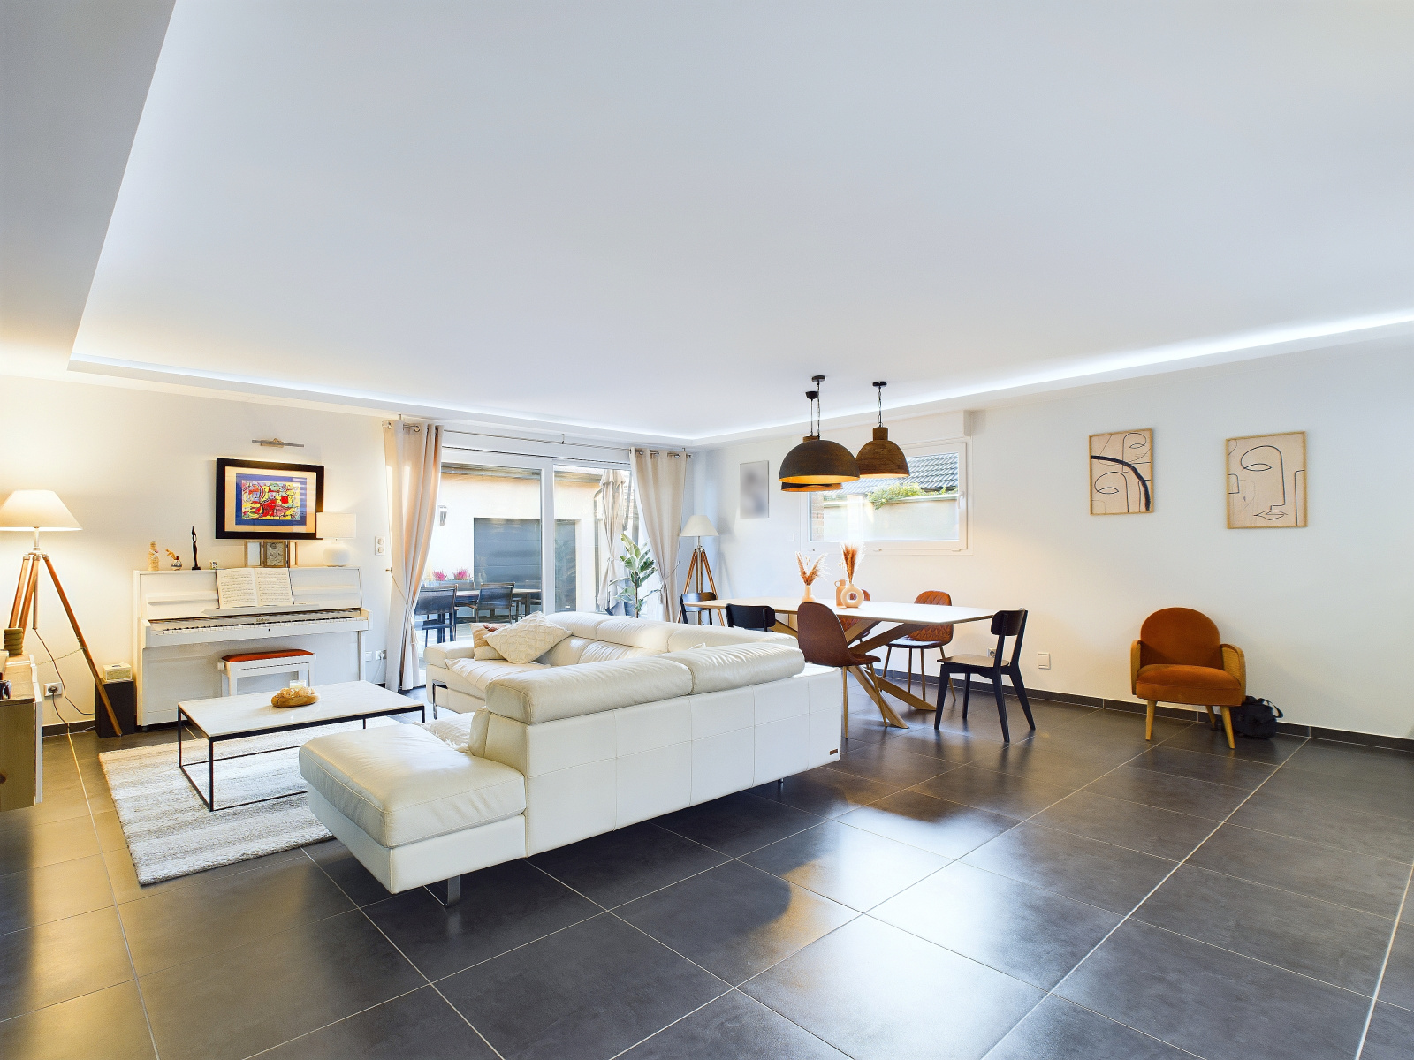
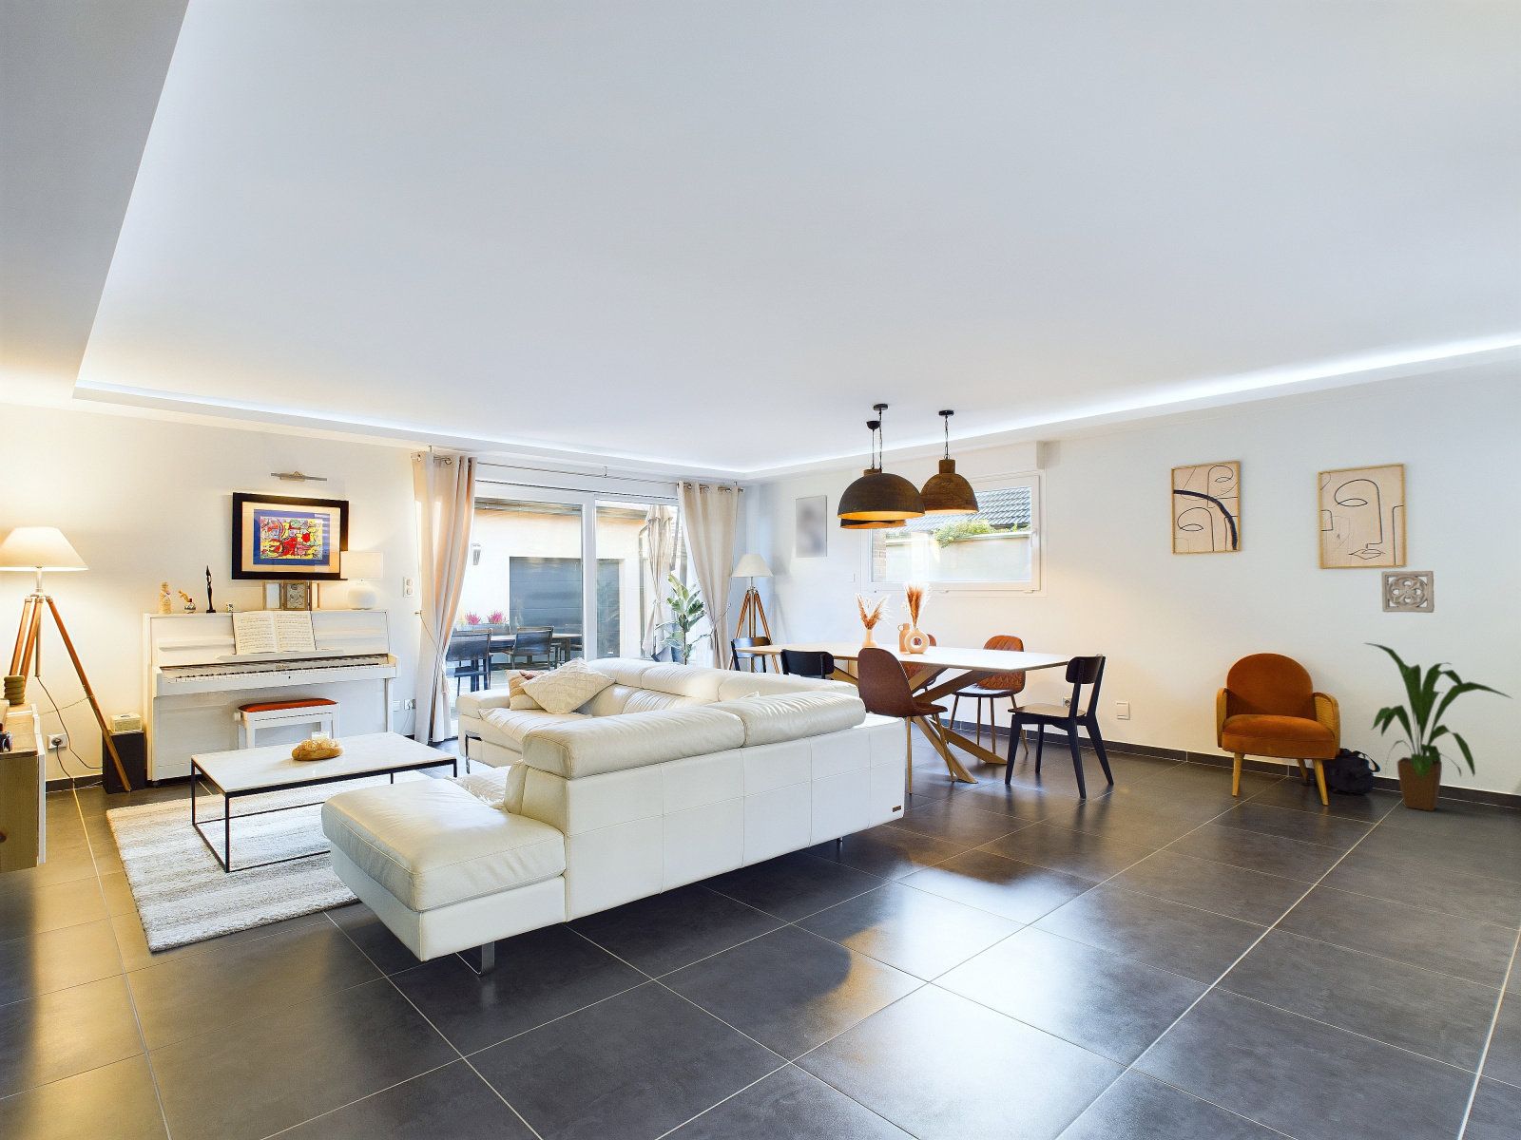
+ wall ornament [1381,570,1436,613]
+ house plant [1363,642,1514,812]
